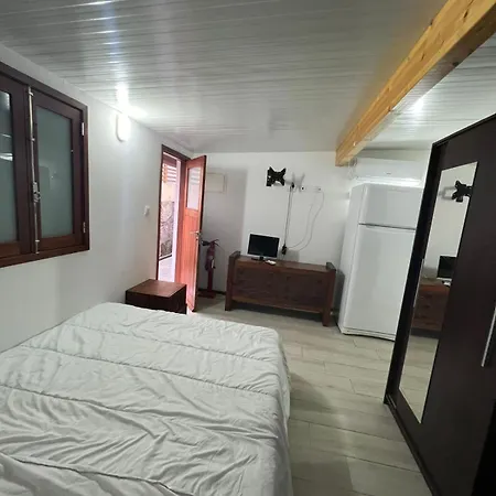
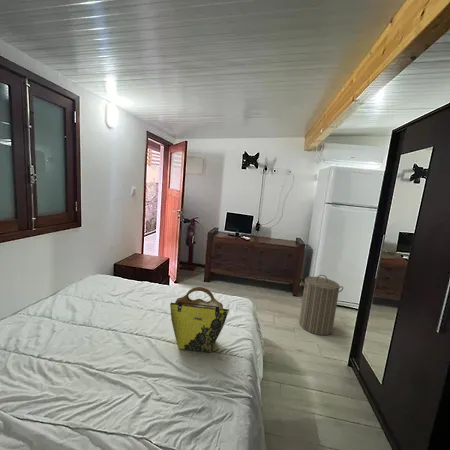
+ laundry hamper [298,274,344,336]
+ tote bag [169,286,230,354]
